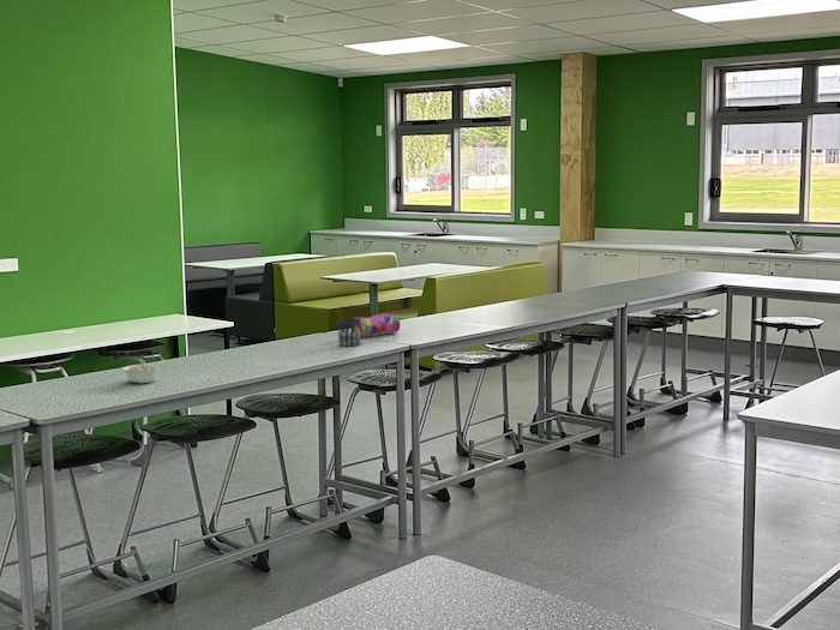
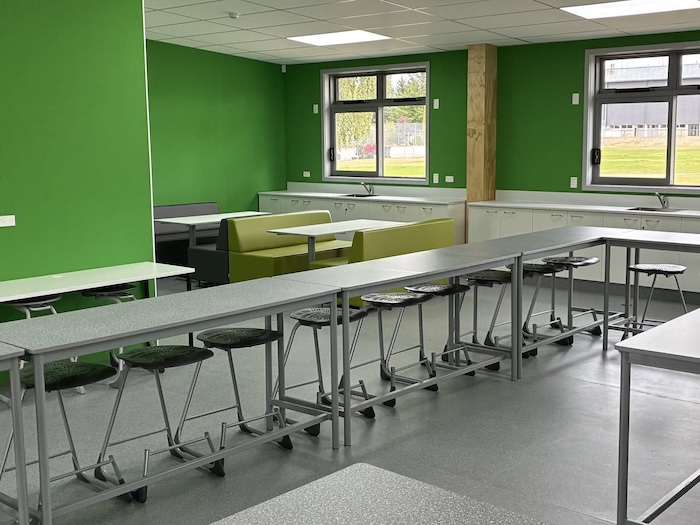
- legume [121,359,161,384]
- pencil case [353,313,401,338]
- cup [336,318,361,347]
